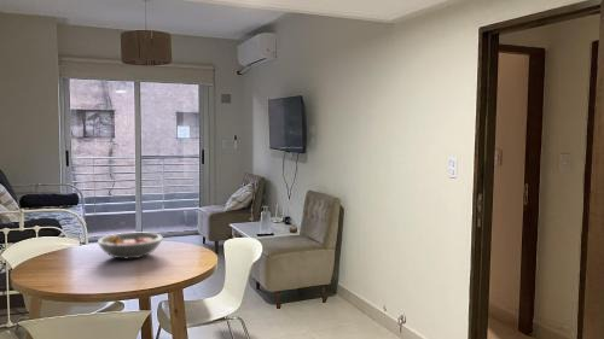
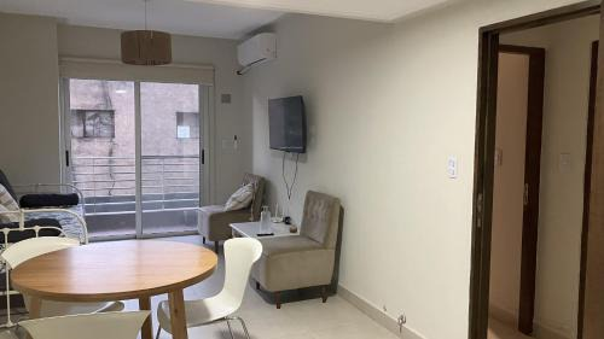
- fruit bowl [95,232,164,261]
